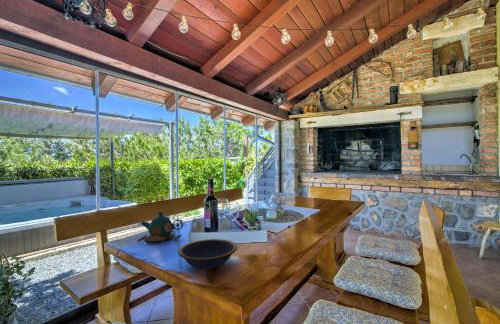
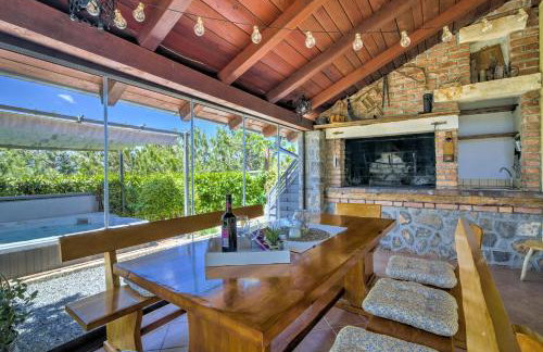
- teapot [137,210,184,244]
- bowl [177,238,238,269]
